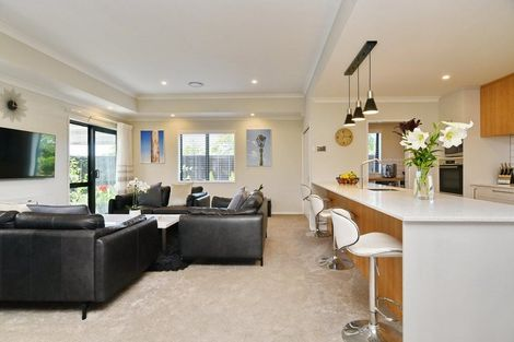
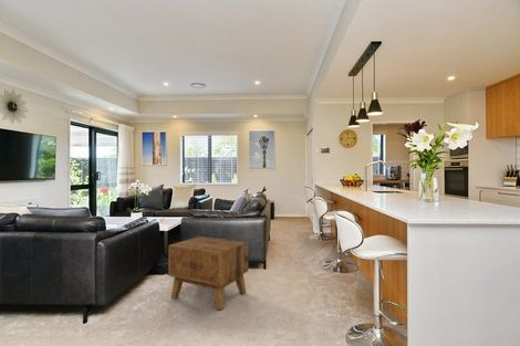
+ side table [167,235,249,311]
